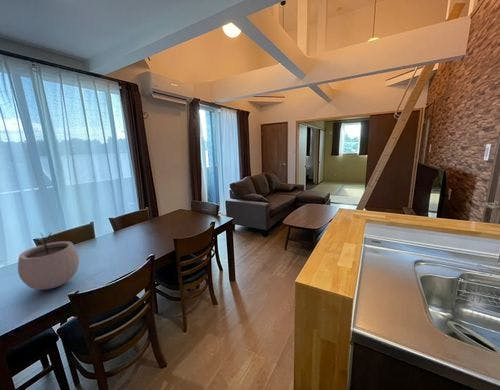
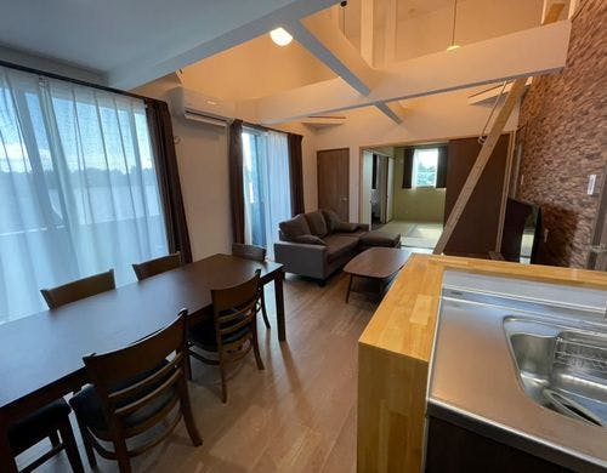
- plant pot [17,232,80,291]
